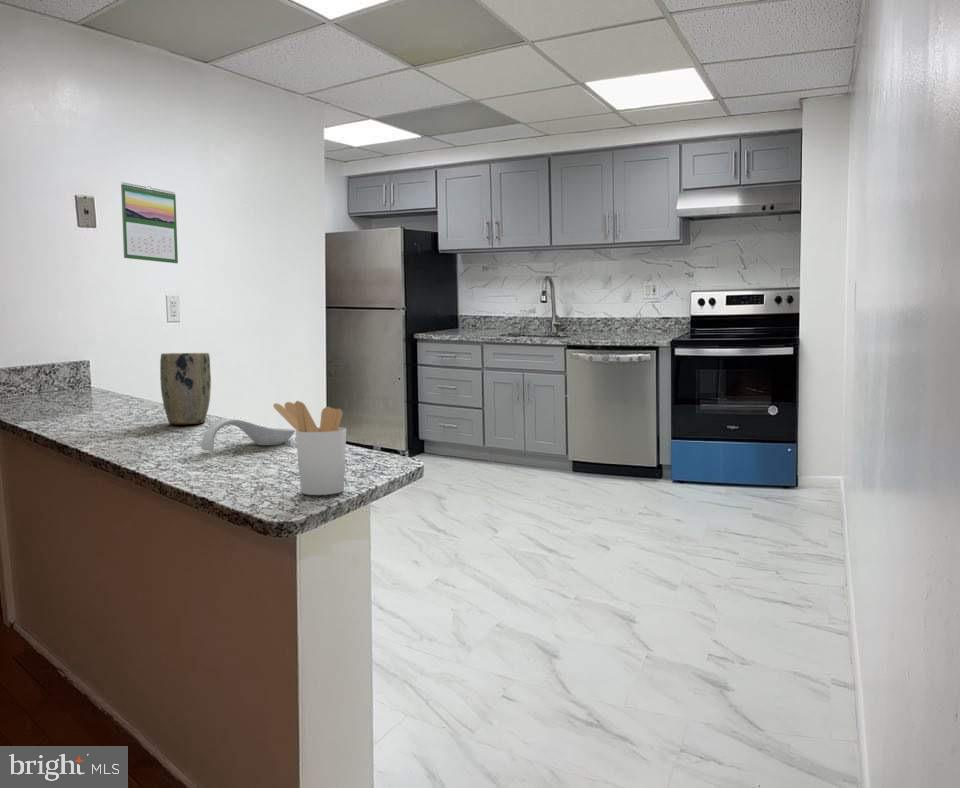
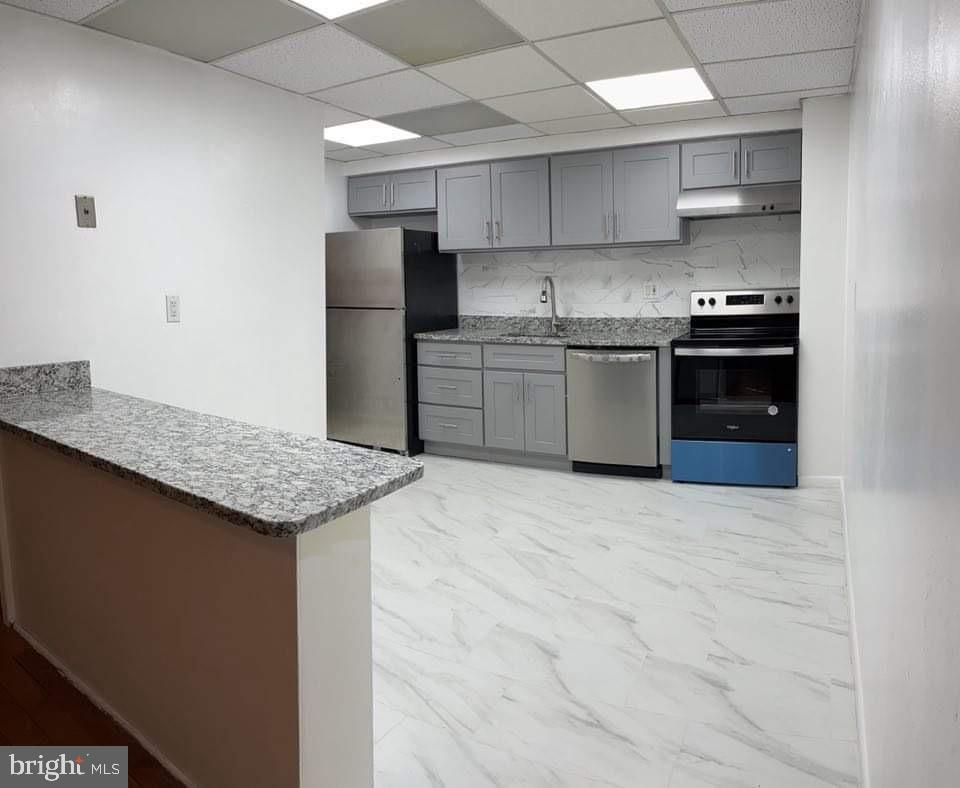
- spoon rest [200,418,296,452]
- calendar [120,181,179,264]
- utensil holder [272,400,347,496]
- plant pot [159,352,212,425]
